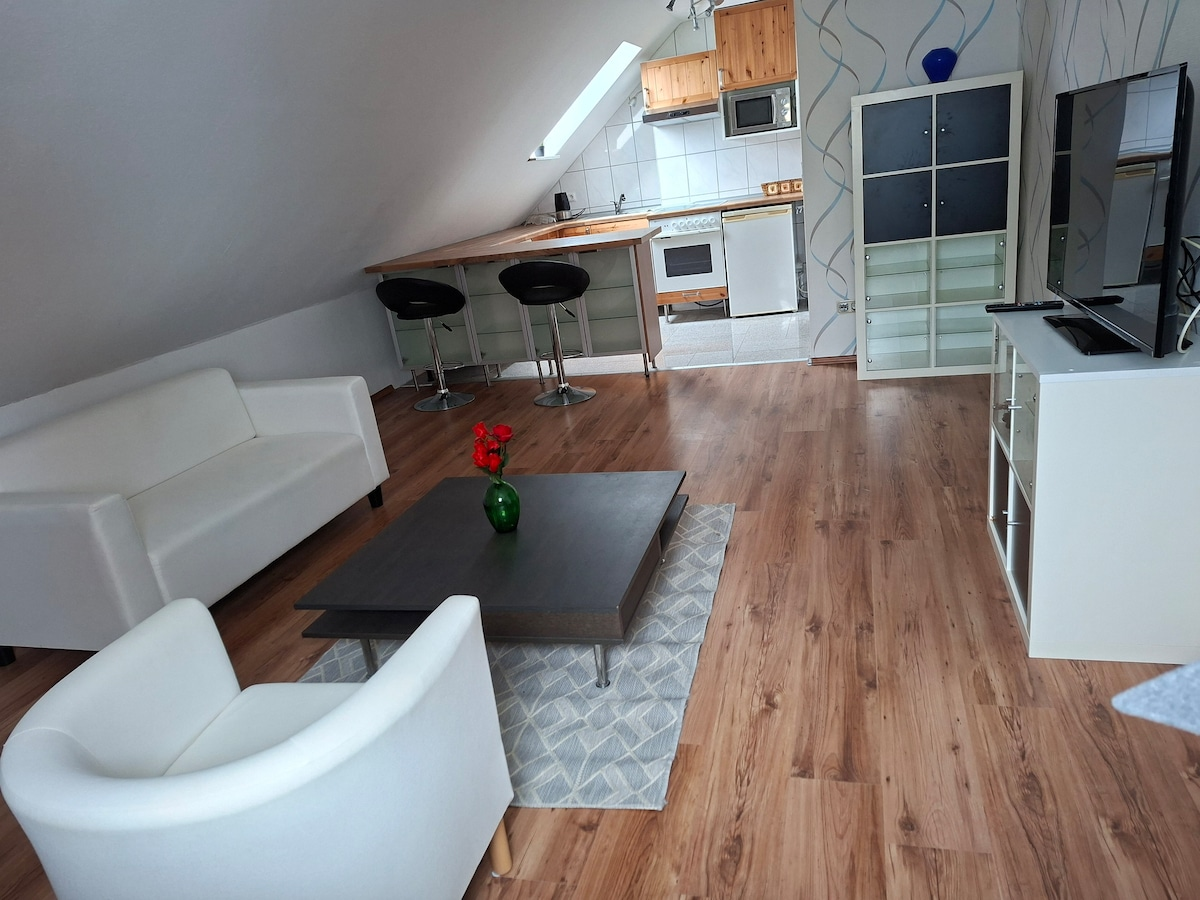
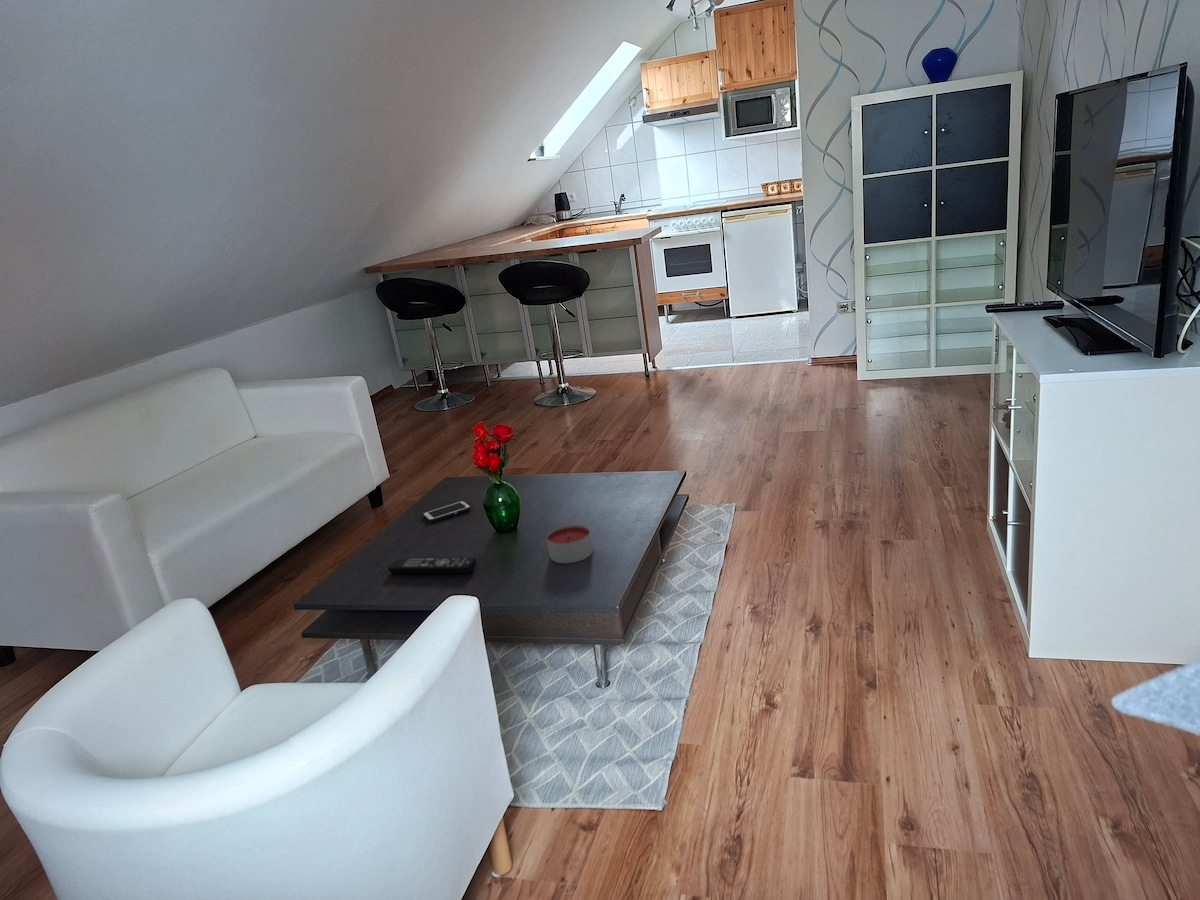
+ cell phone [422,500,472,523]
+ candle [546,524,594,564]
+ remote control [387,556,477,574]
